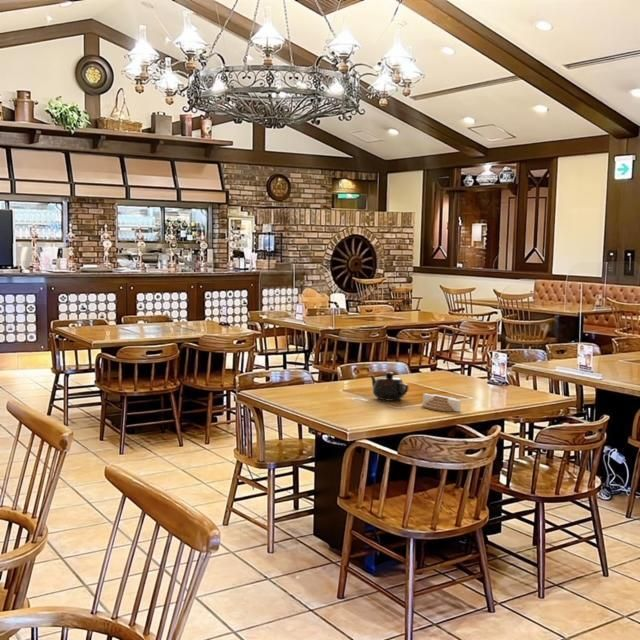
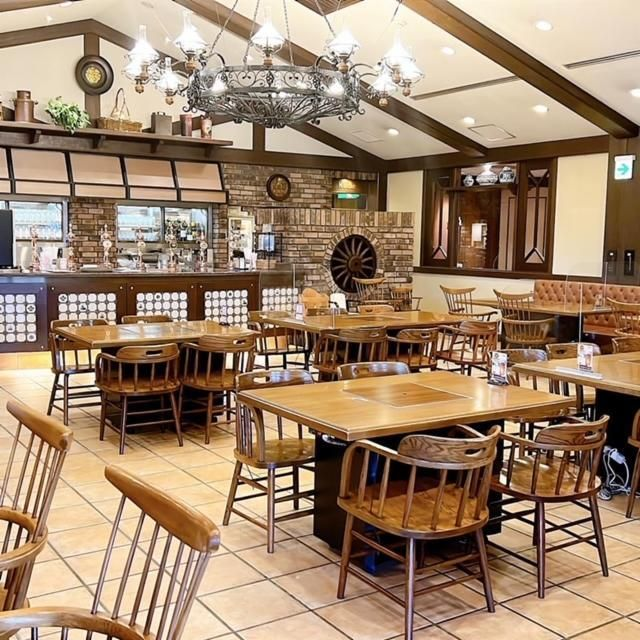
- architectural model [421,393,462,413]
- teapot [368,371,409,402]
